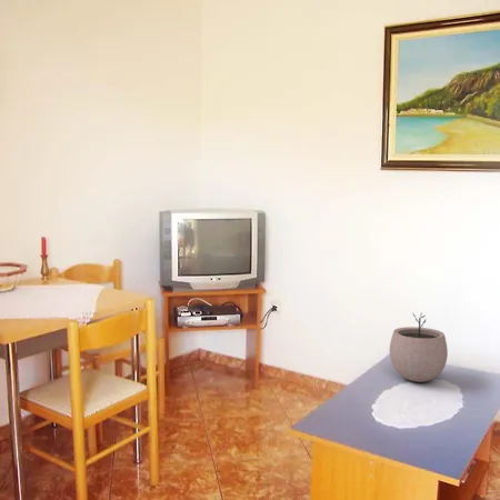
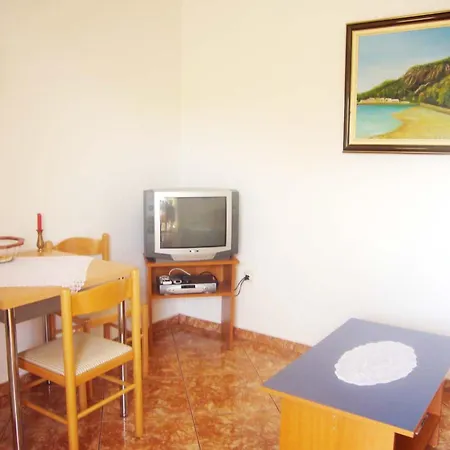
- plant pot [389,312,449,383]
